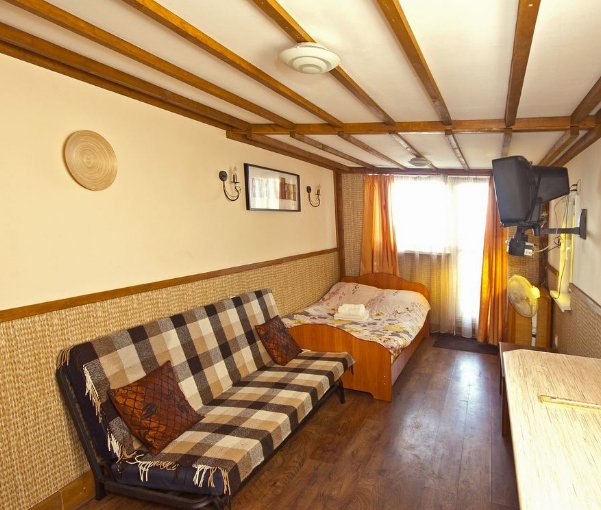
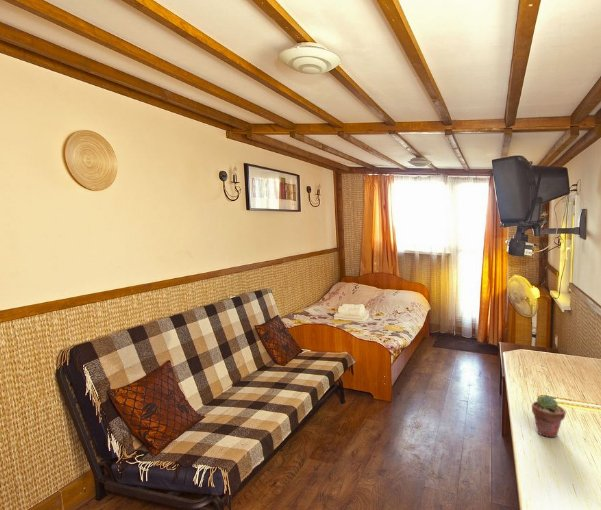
+ potted succulent [531,394,567,438]
